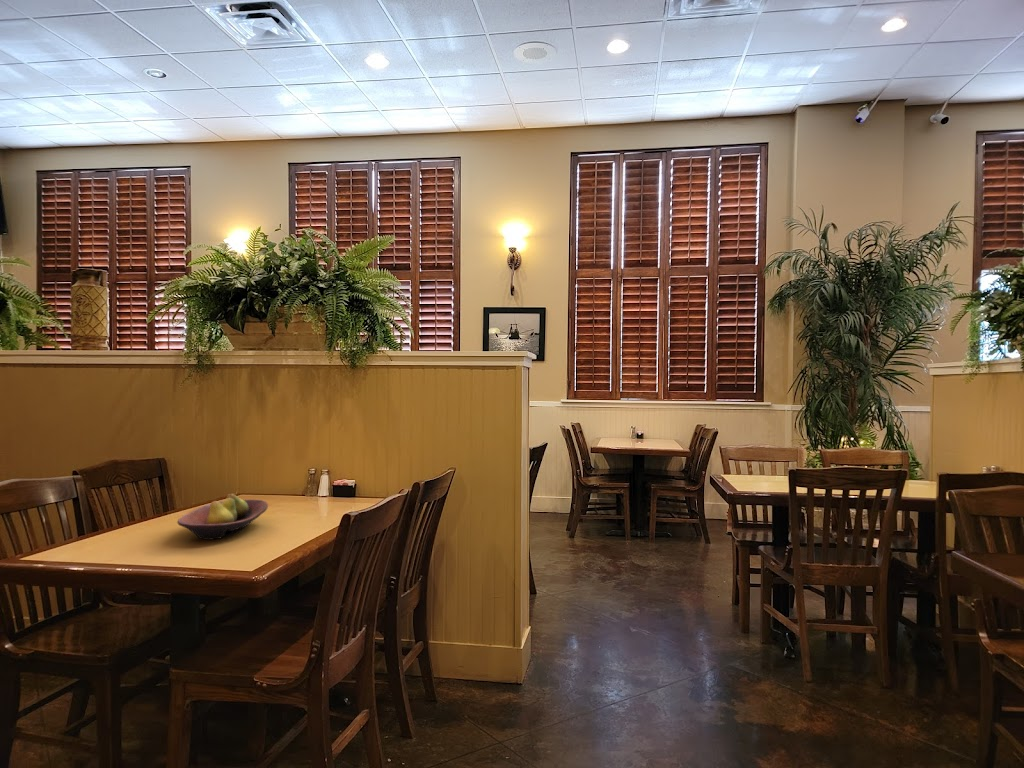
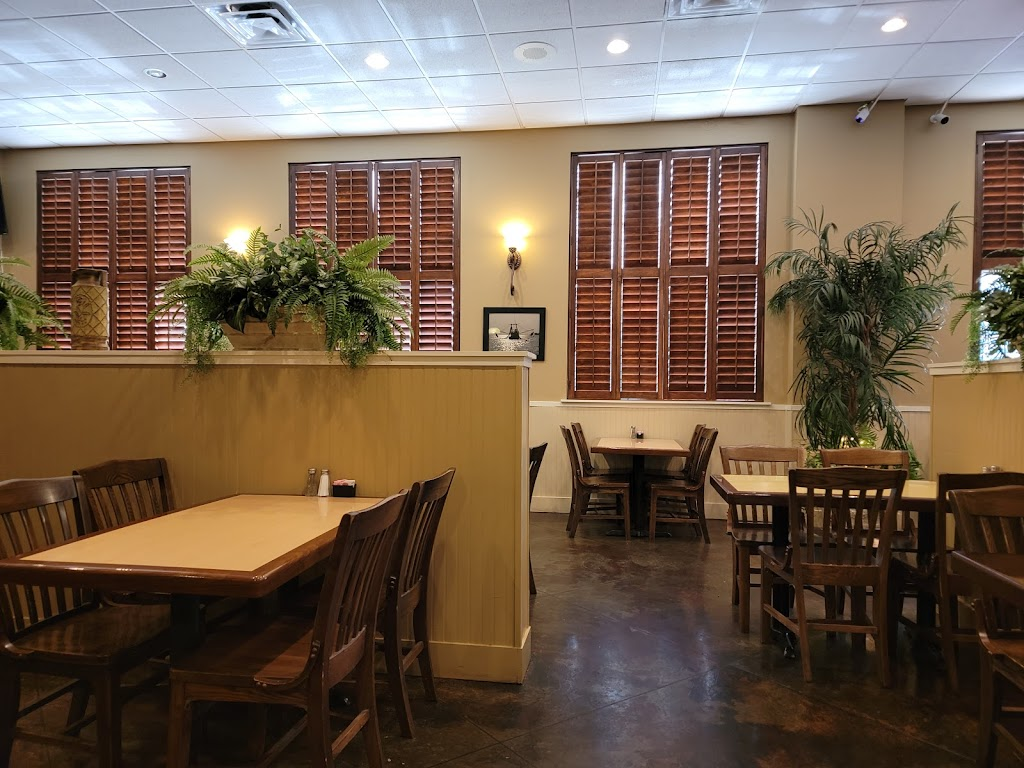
- fruit bowl [176,493,269,541]
